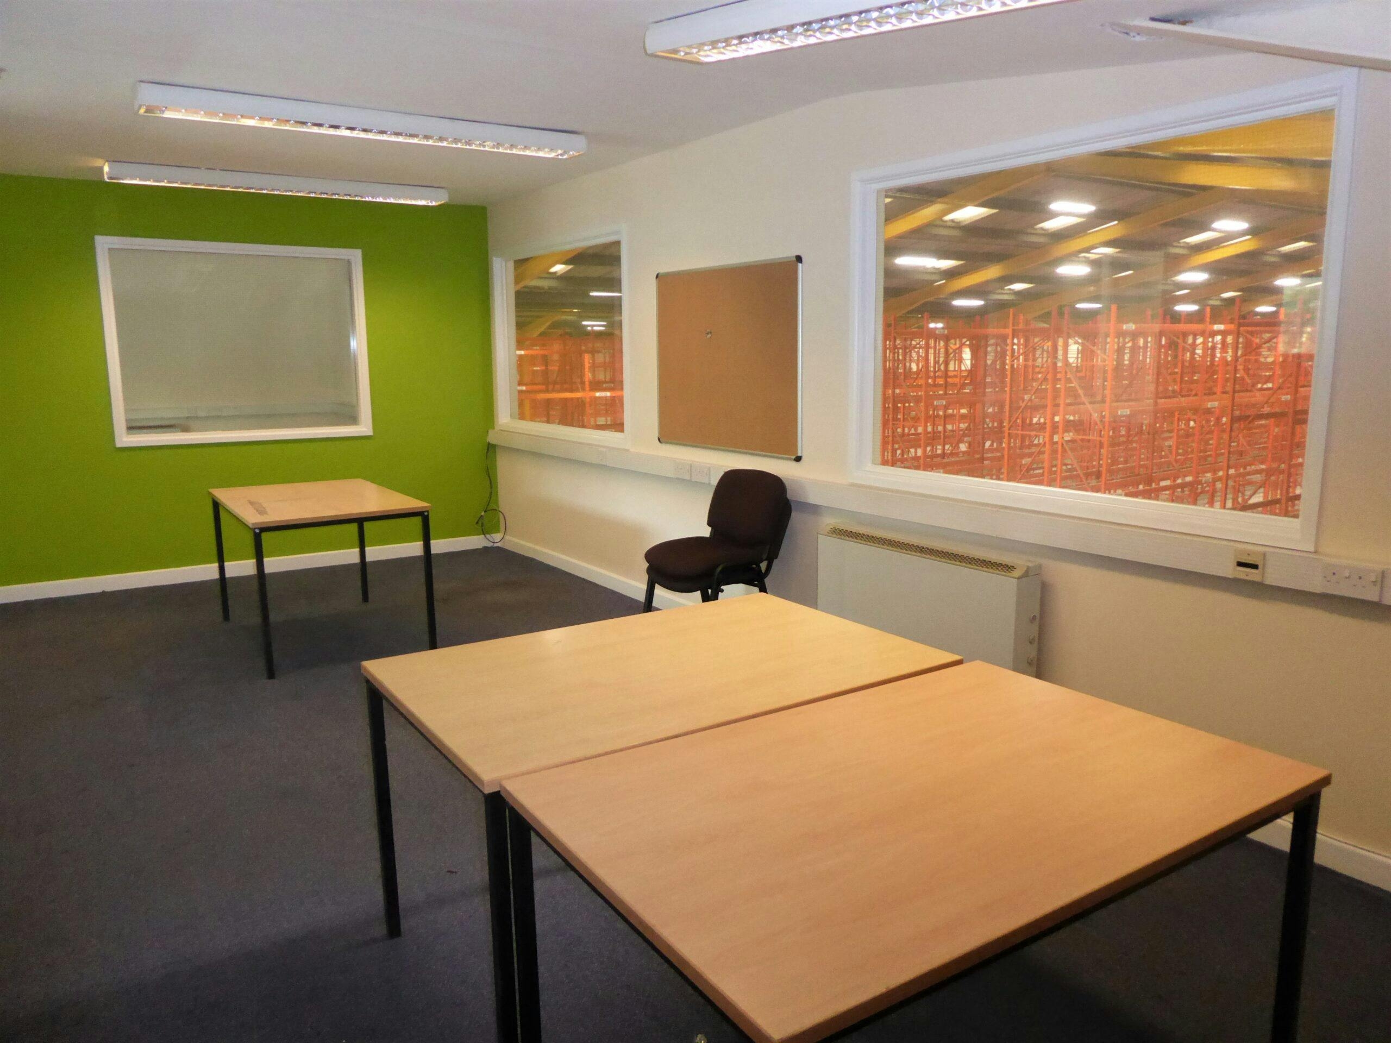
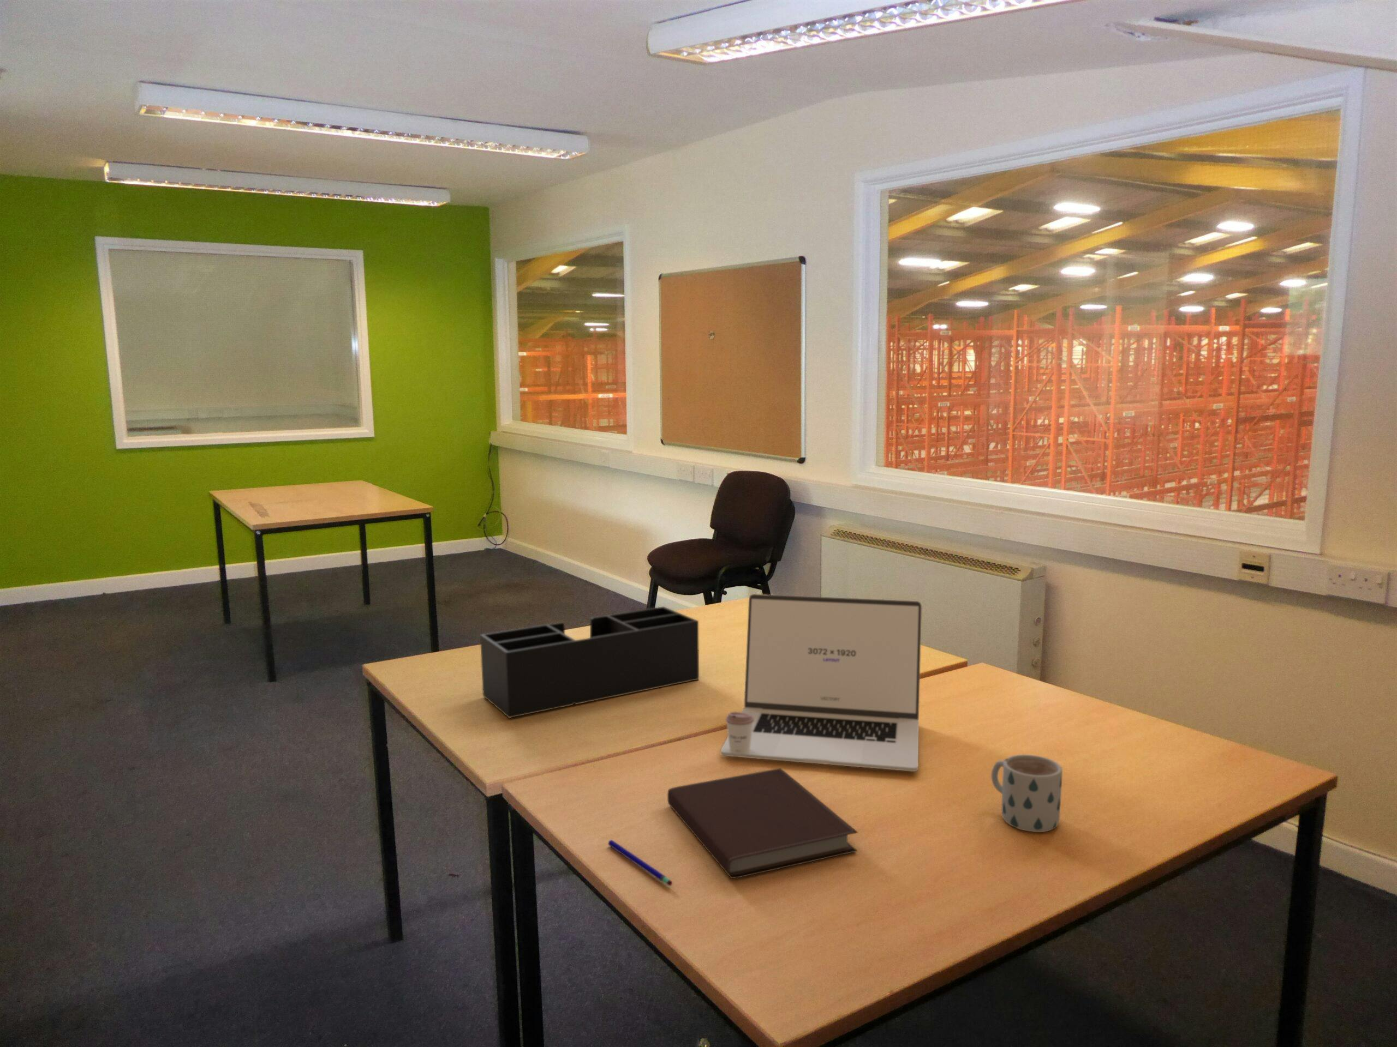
+ laptop [721,593,922,772]
+ pen [607,839,673,886]
+ mug [990,754,1063,833]
+ desk organizer [480,606,700,719]
+ notebook [667,768,858,879]
